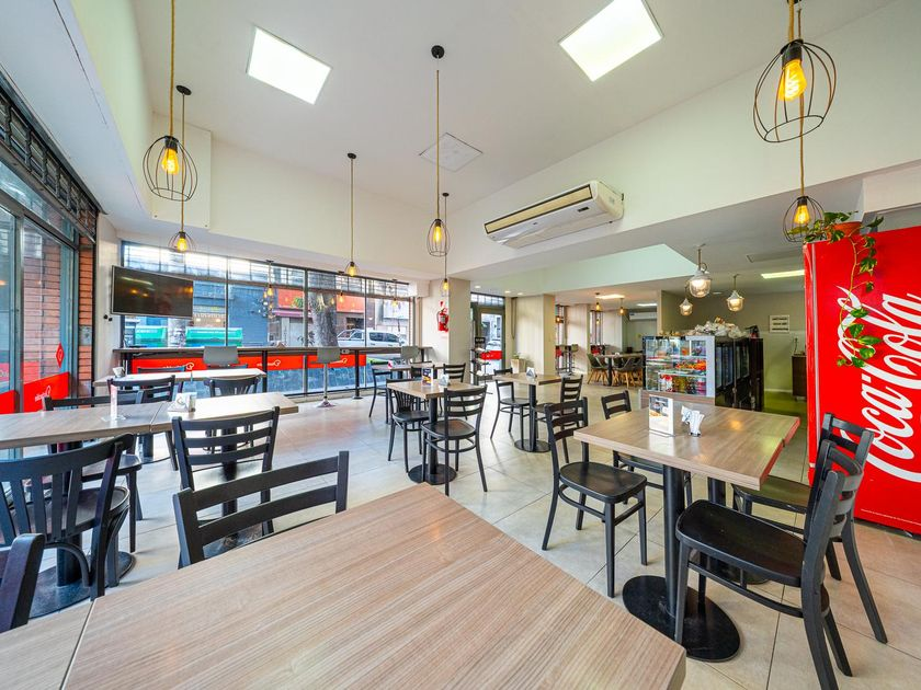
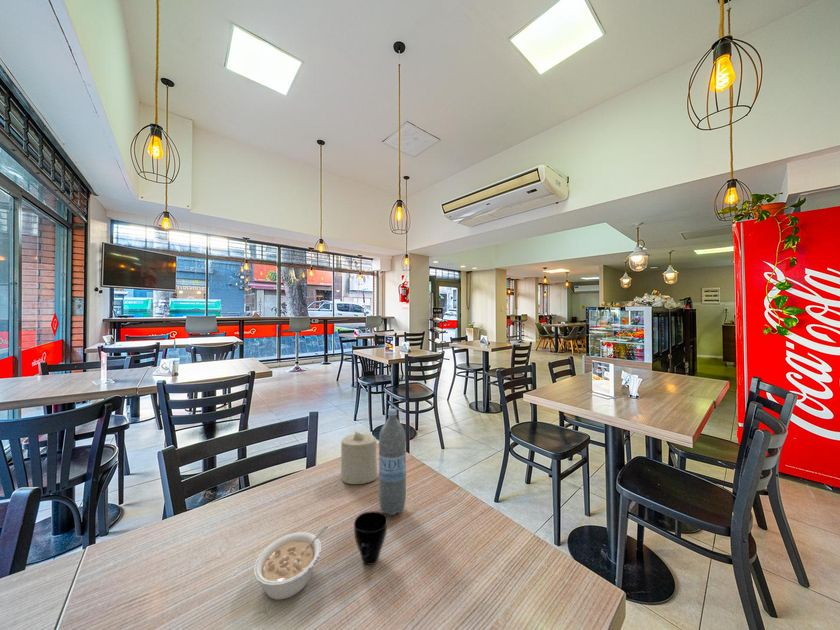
+ water bottle [378,408,407,517]
+ legume [253,524,330,601]
+ candle [340,430,379,485]
+ cup [353,510,388,566]
